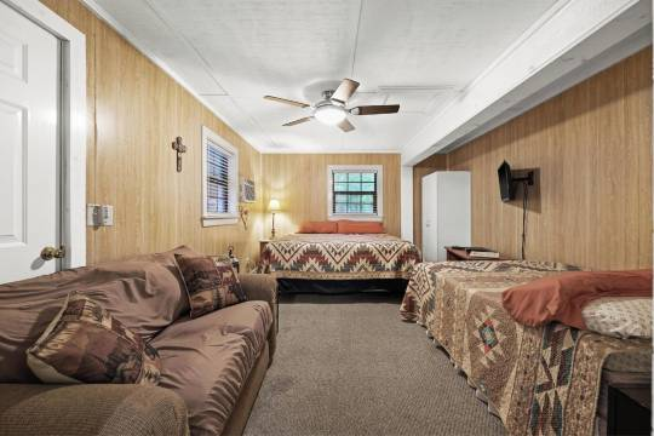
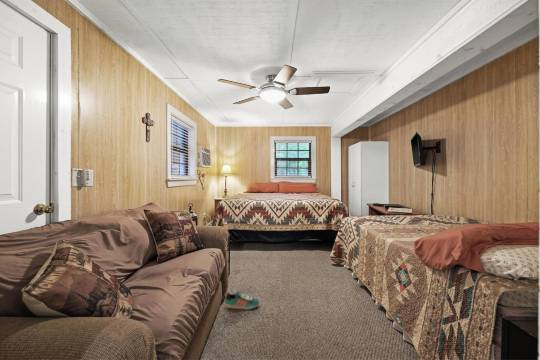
+ sneaker [224,290,260,310]
